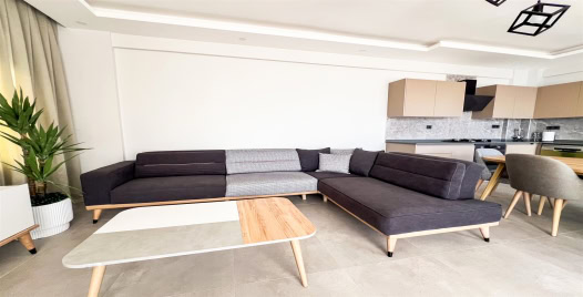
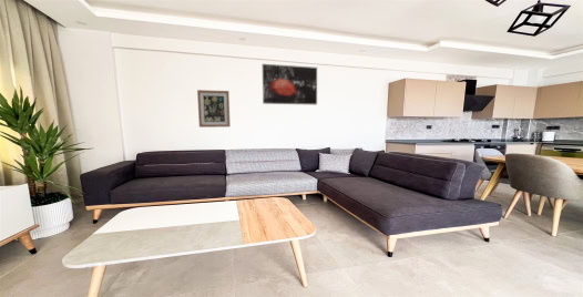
+ wall art [262,63,318,105]
+ wall art [196,89,232,129]
